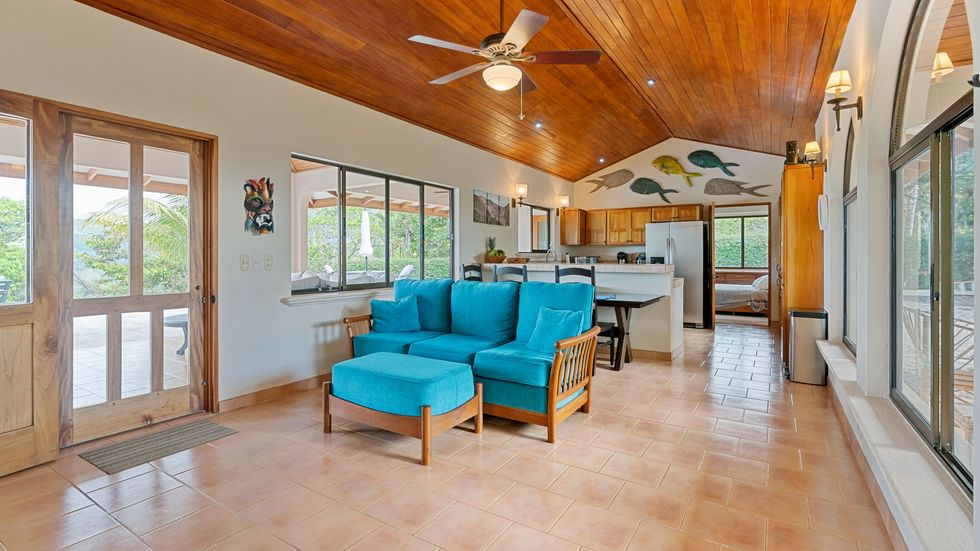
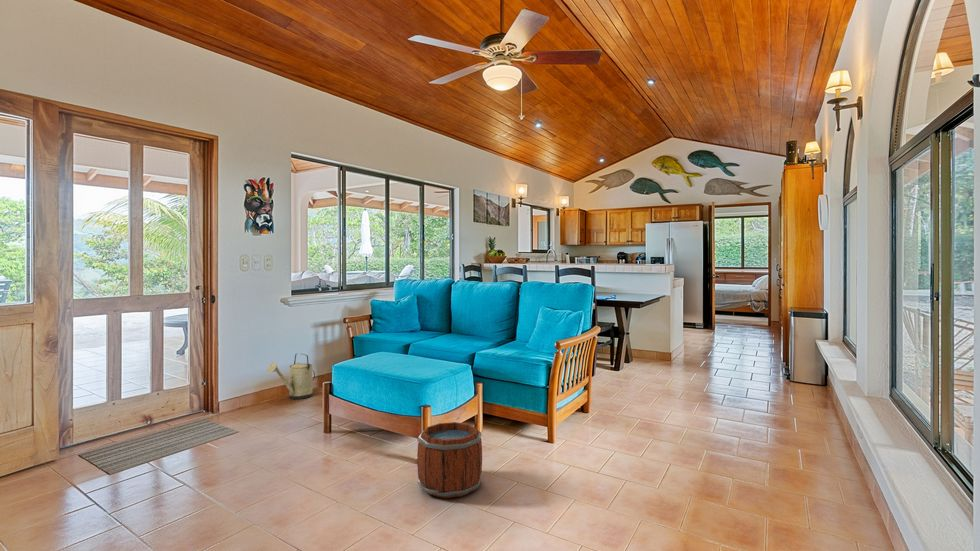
+ watering can [267,353,316,400]
+ bucket [416,421,483,499]
